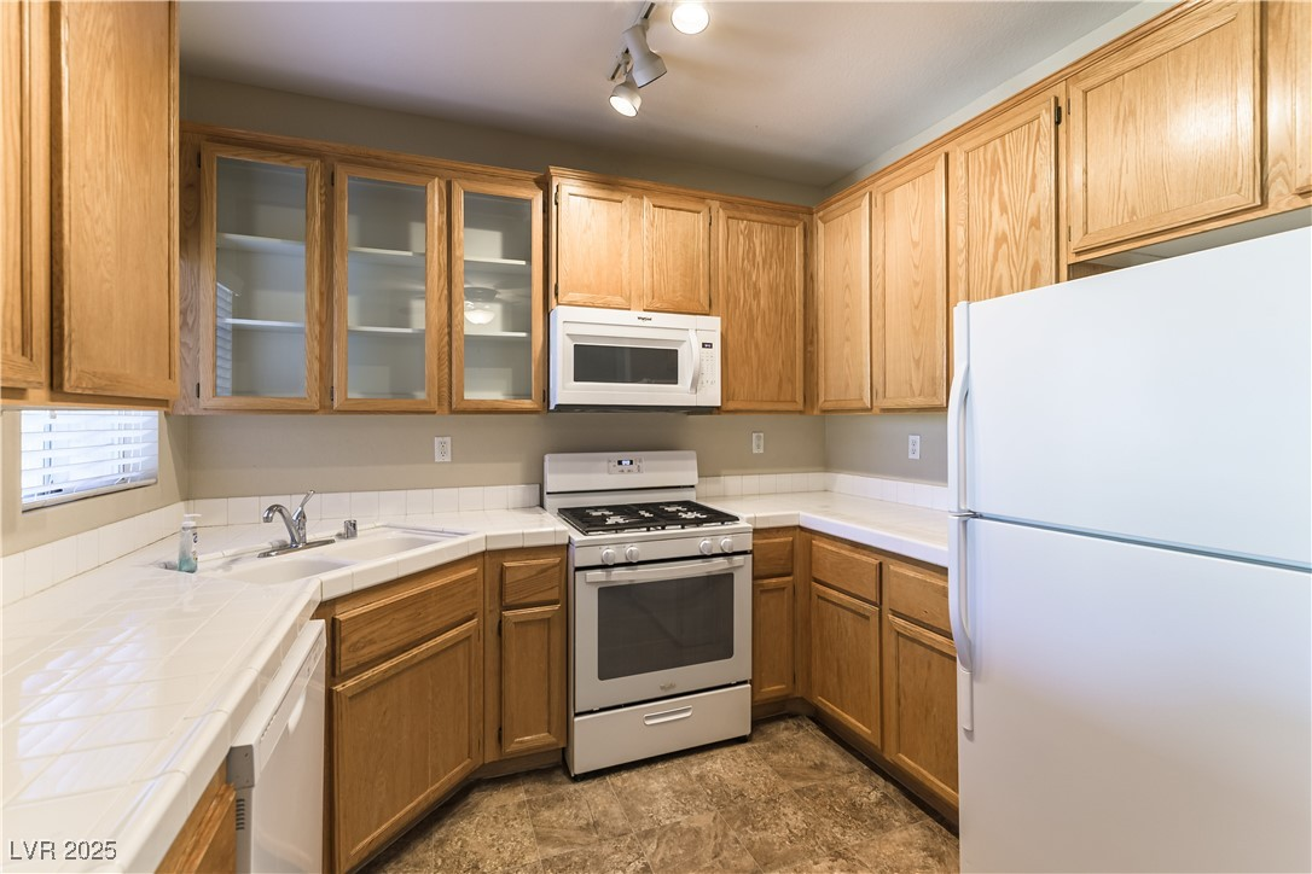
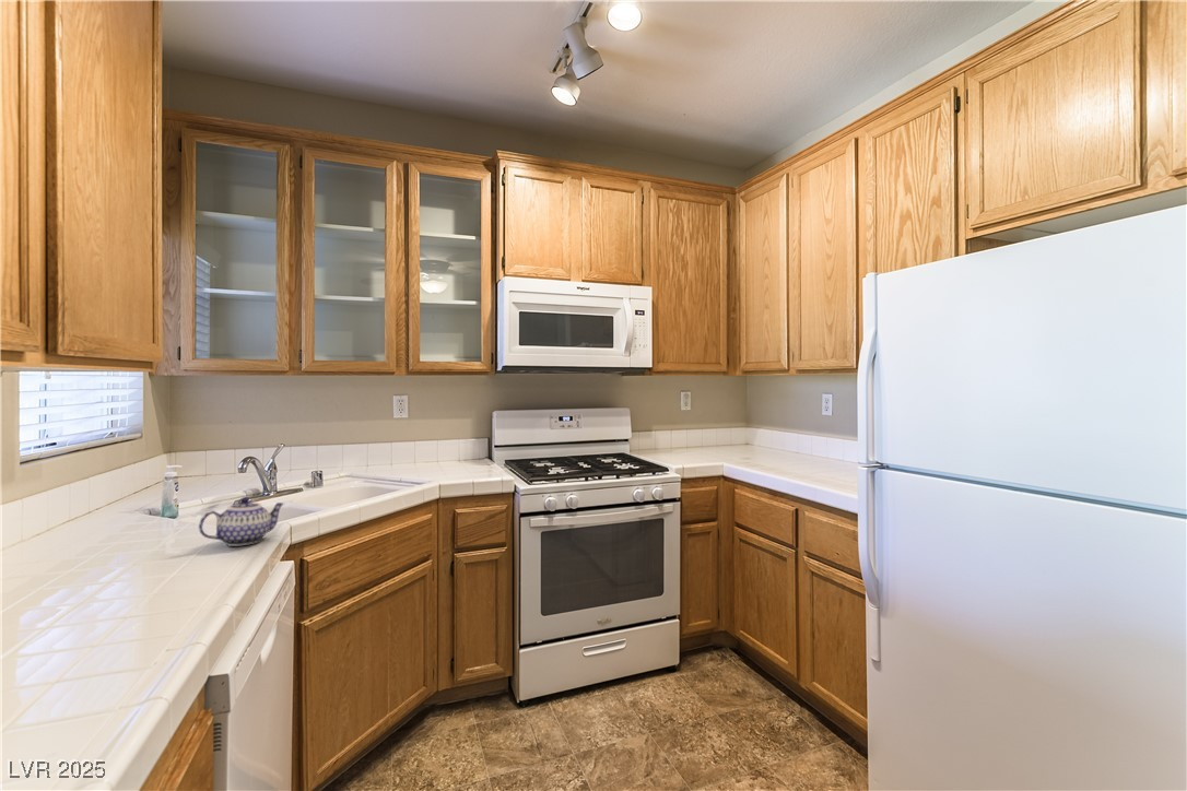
+ teapot [198,496,285,547]
